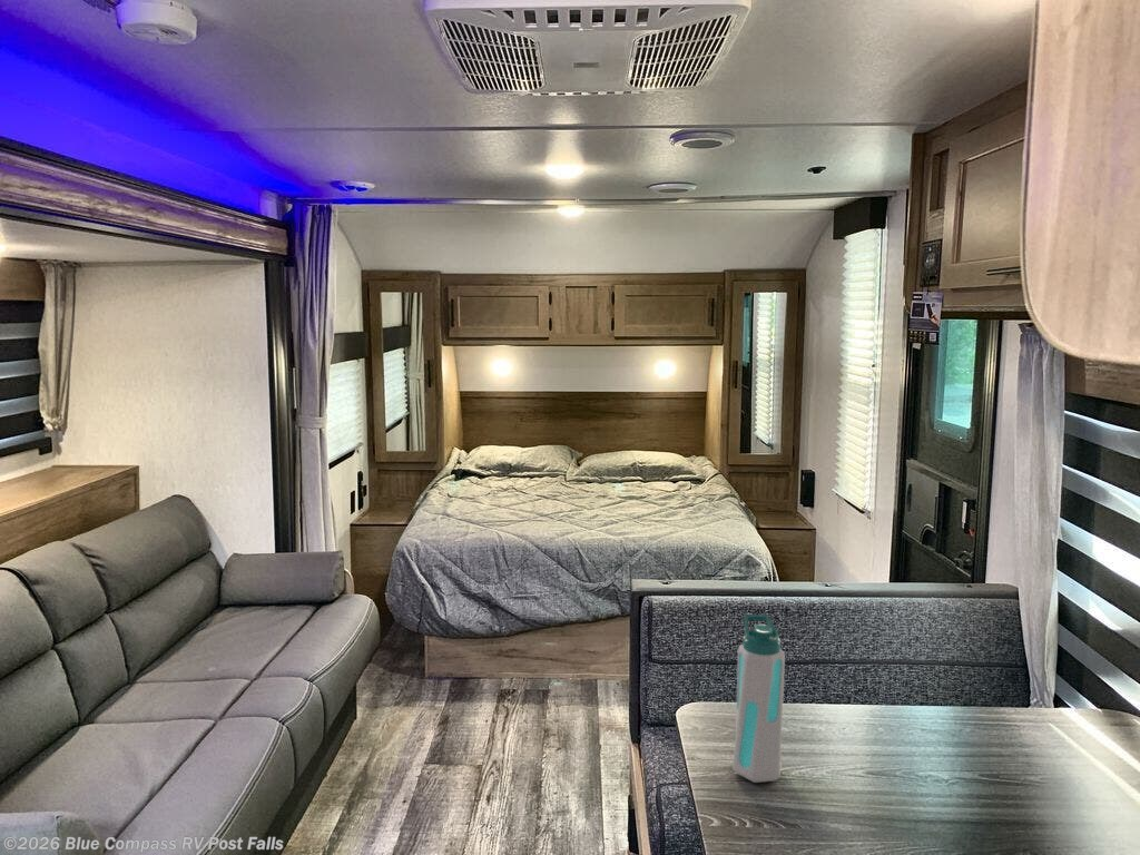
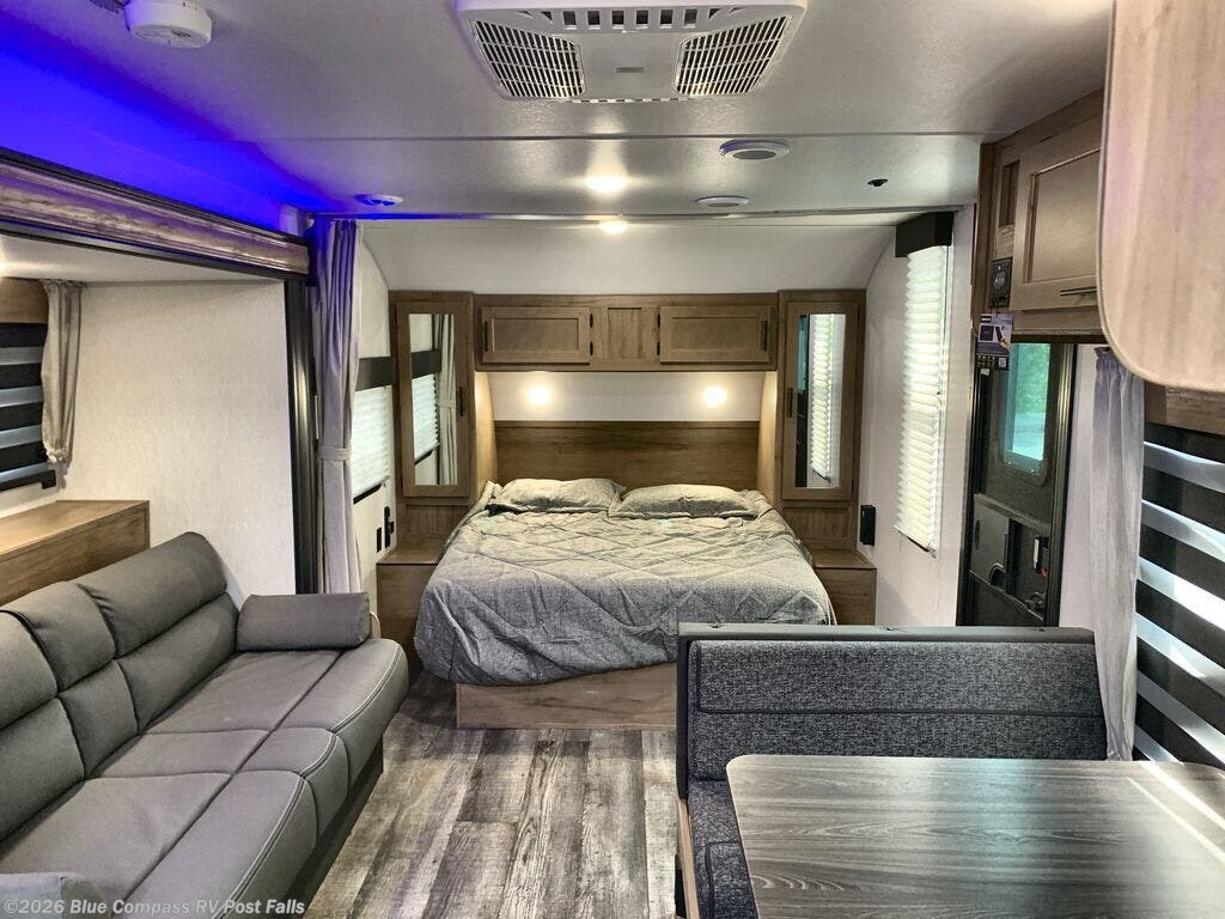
- water bottle [731,613,786,784]
